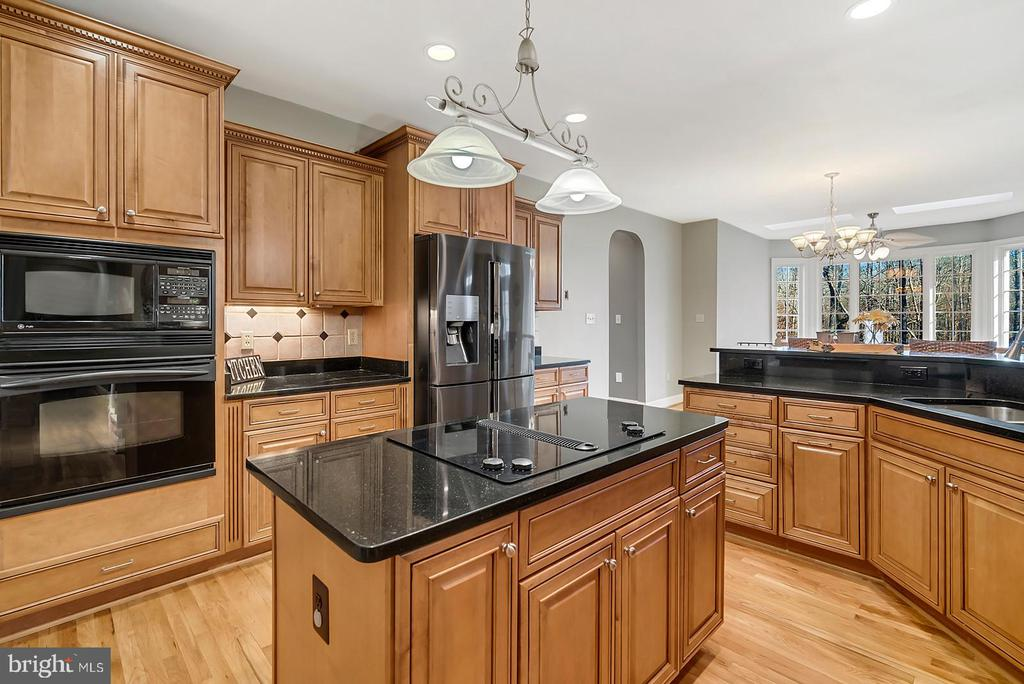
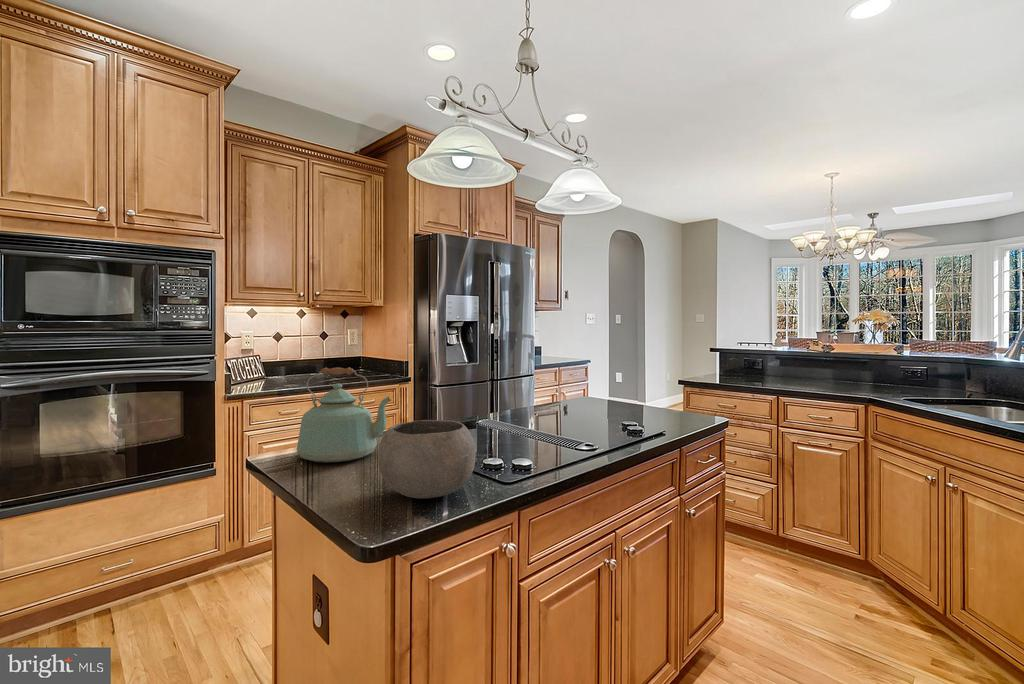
+ kettle [296,366,392,463]
+ bowl [377,419,477,499]
